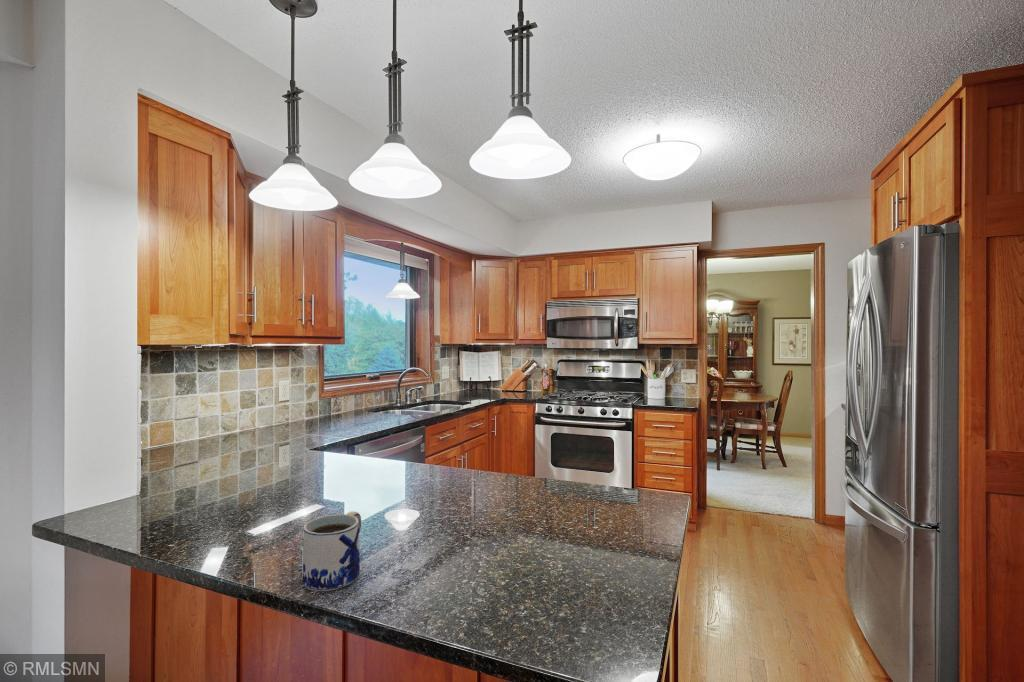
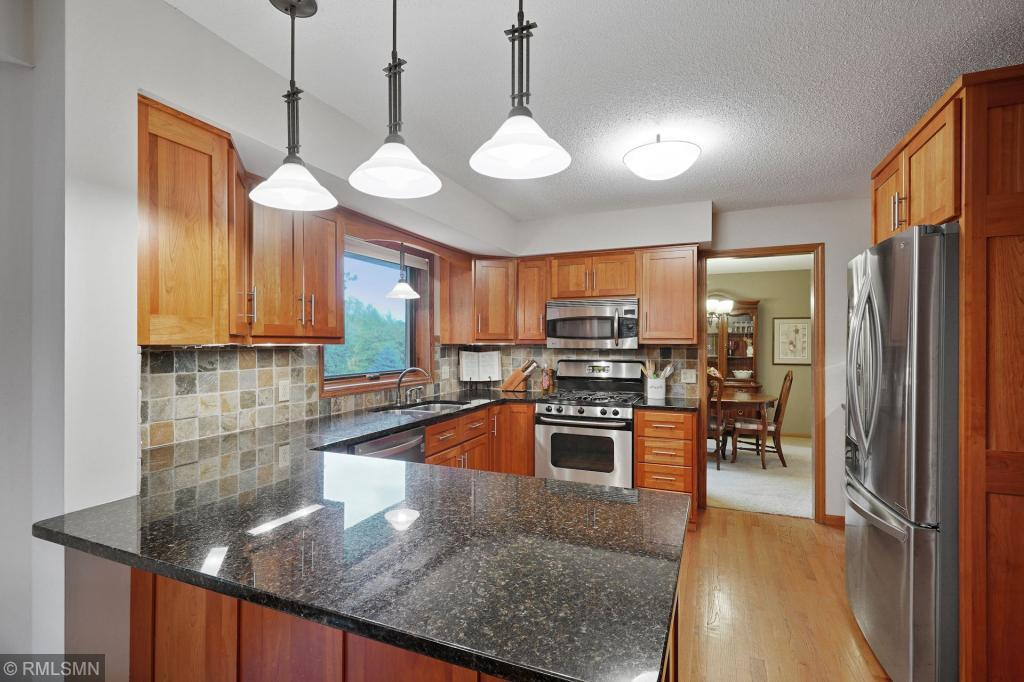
- mug [301,510,362,592]
